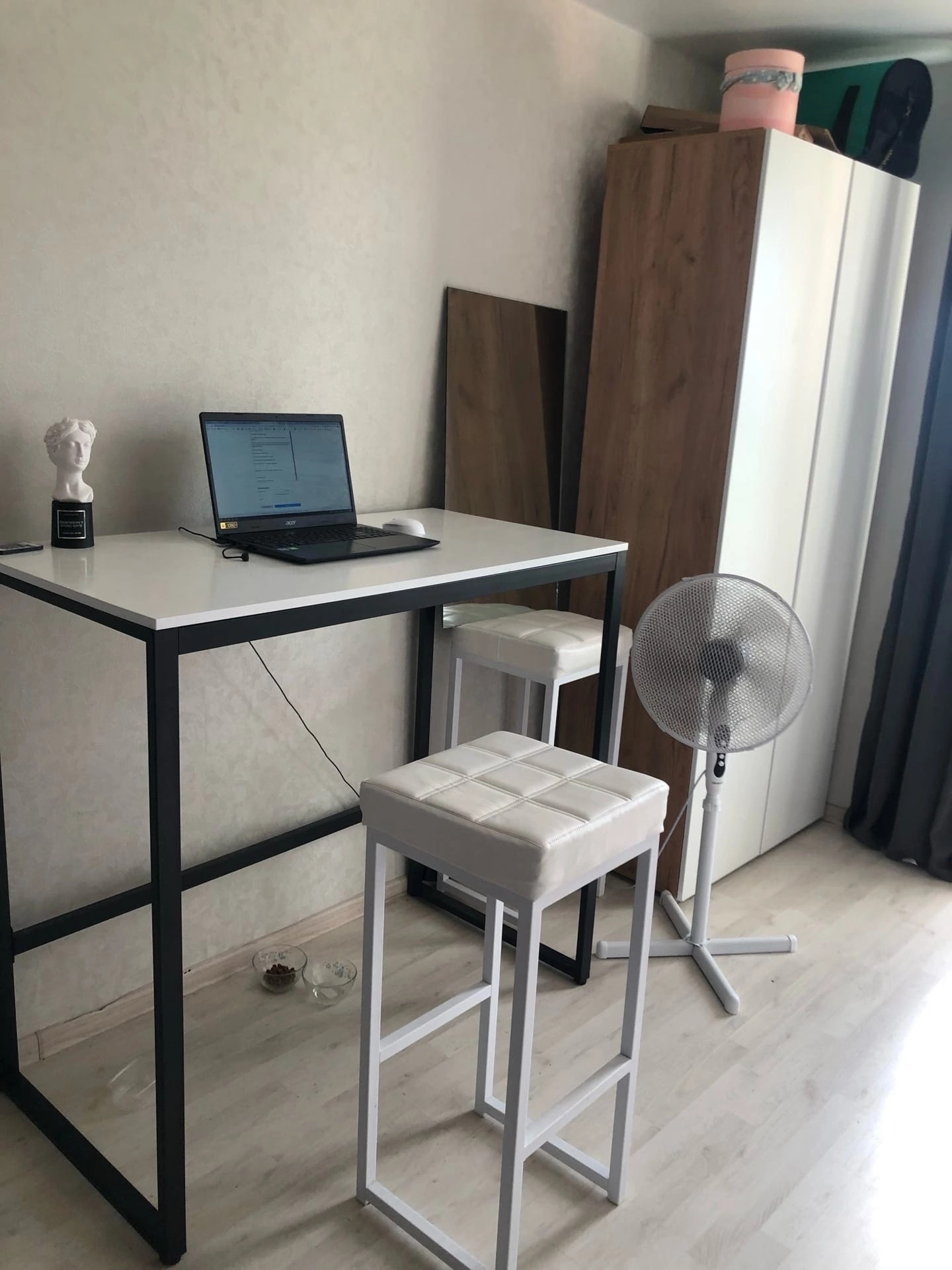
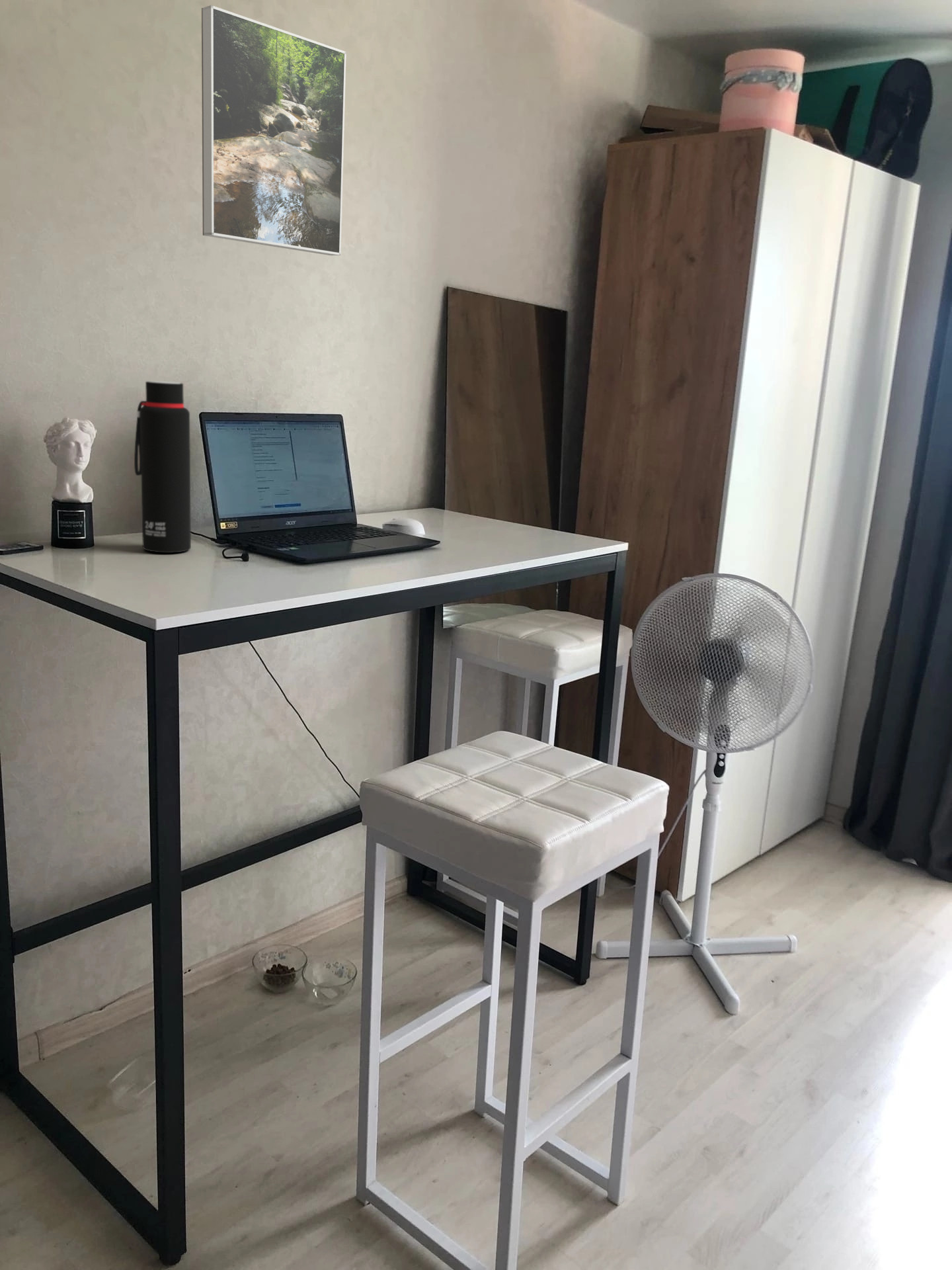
+ water bottle [134,380,192,554]
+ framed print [201,5,347,256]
